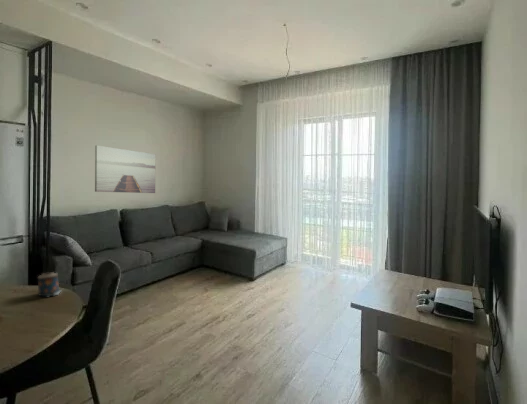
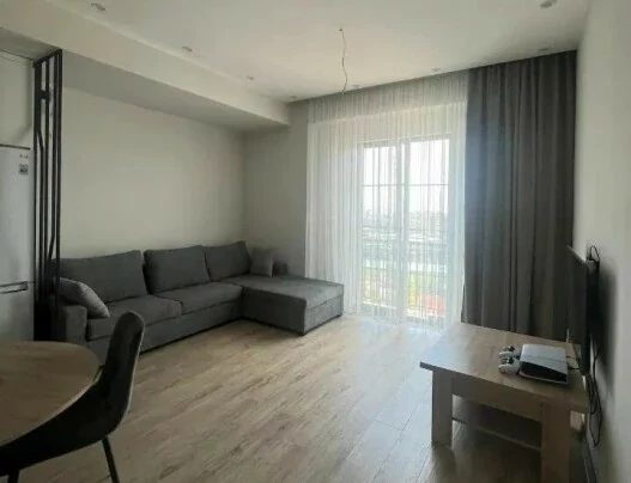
- wall art [94,144,156,194]
- candle [37,271,63,297]
